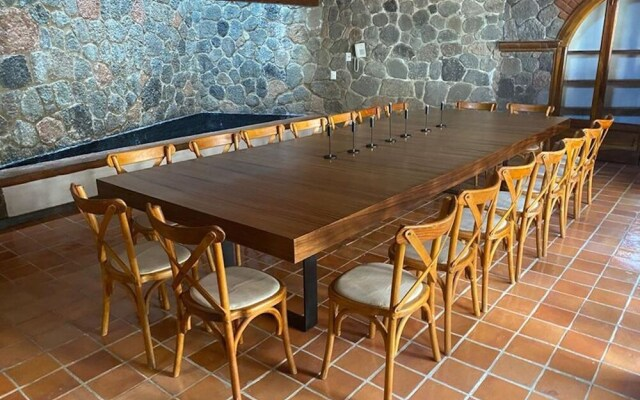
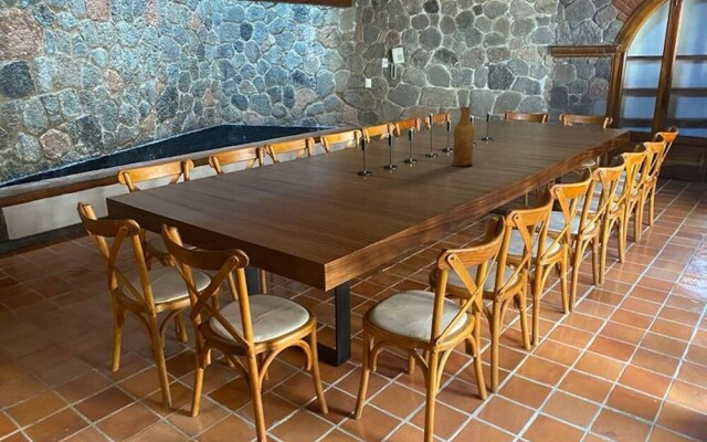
+ vase [452,106,476,168]
